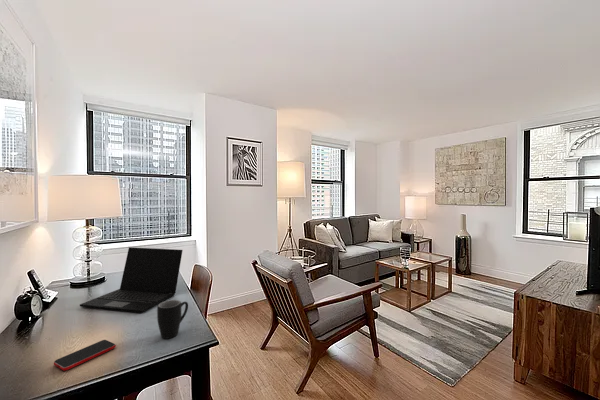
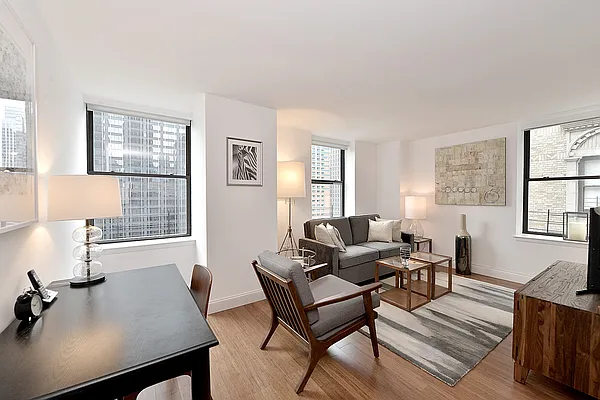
- laptop [79,246,184,314]
- mug [156,299,189,340]
- smartphone [53,339,116,372]
